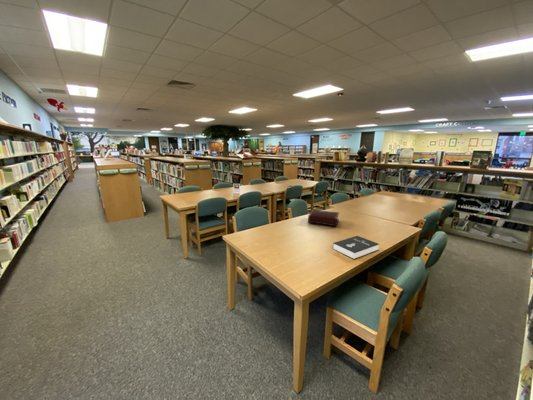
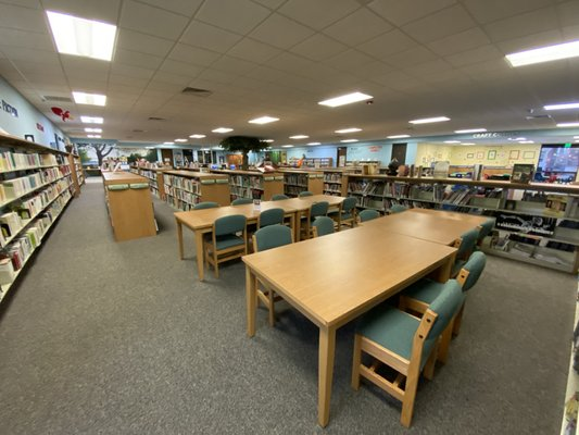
- booklet [332,235,380,260]
- book [307,209,340,228]
